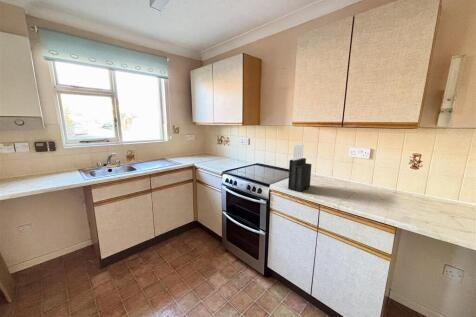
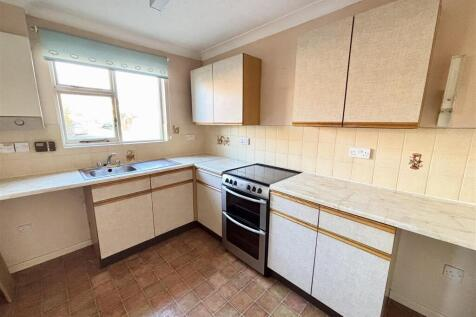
- knife block [287,143,312,193]
